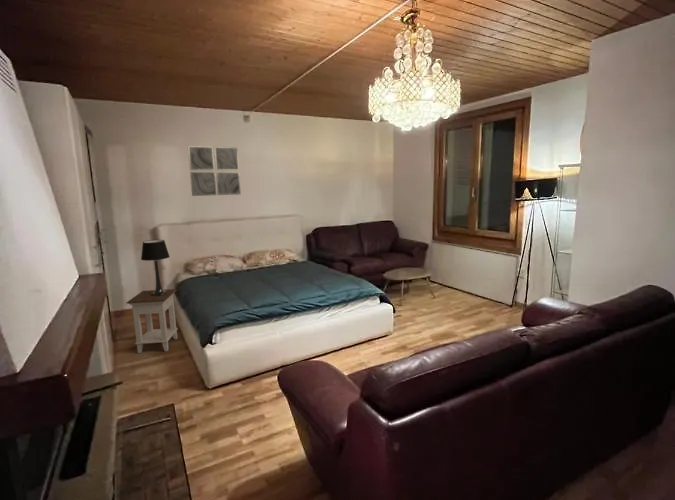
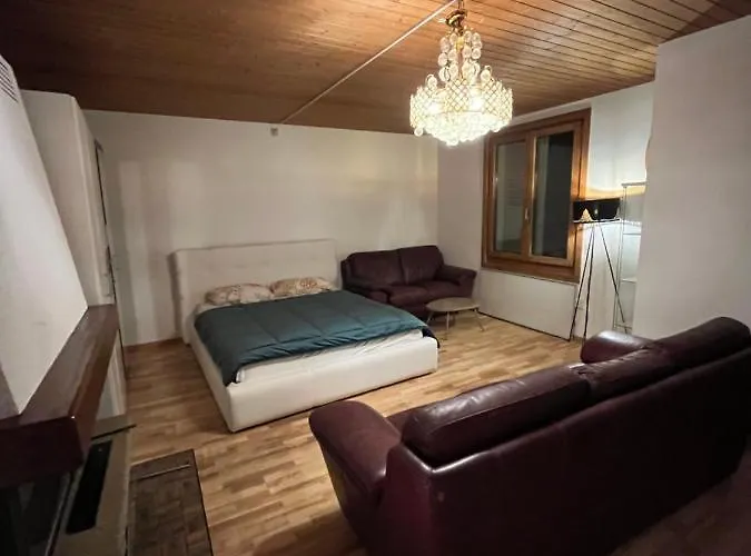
- table lamp [140,239,171,296]
- wall art [187,145,242,197]
- nightstand [125,288,179,354]
